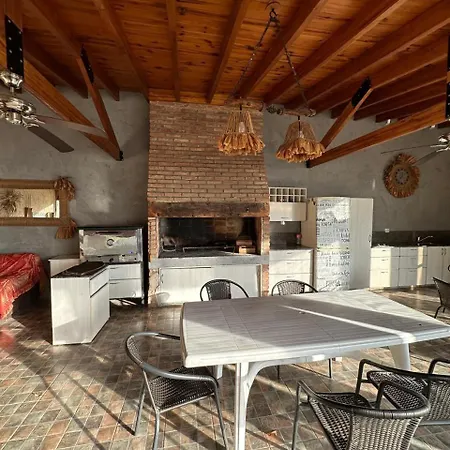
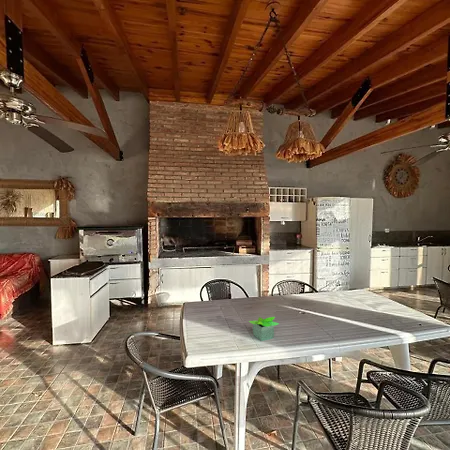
+ potted plant [248,316,280,342]
